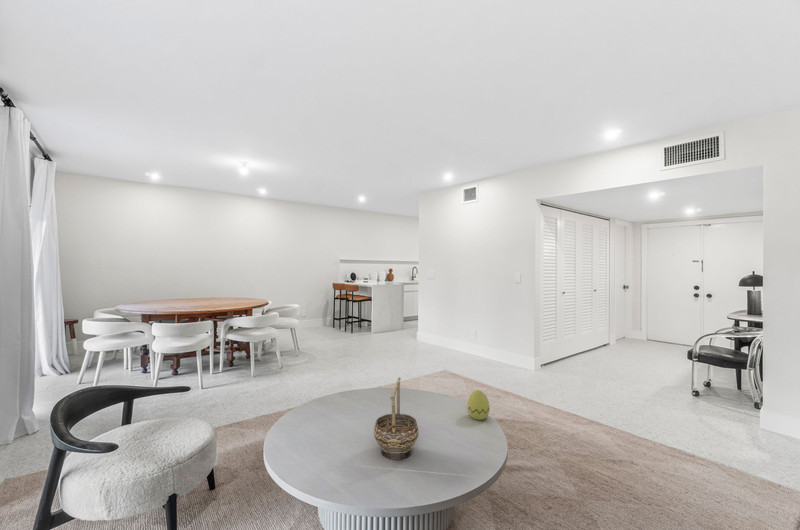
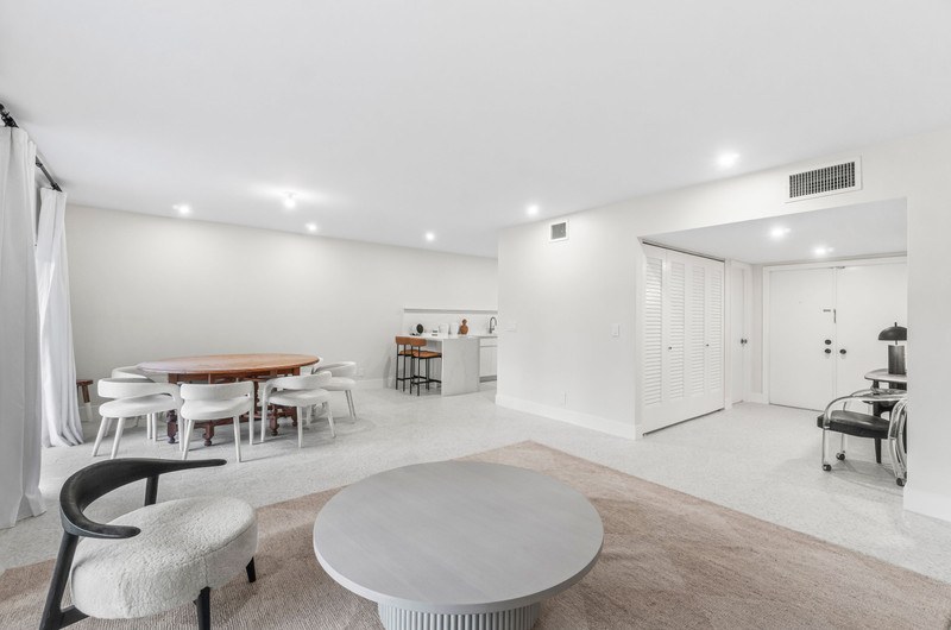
- decorative bowl [373,376,420,461]
- decorative egg [466,389,491,421]
